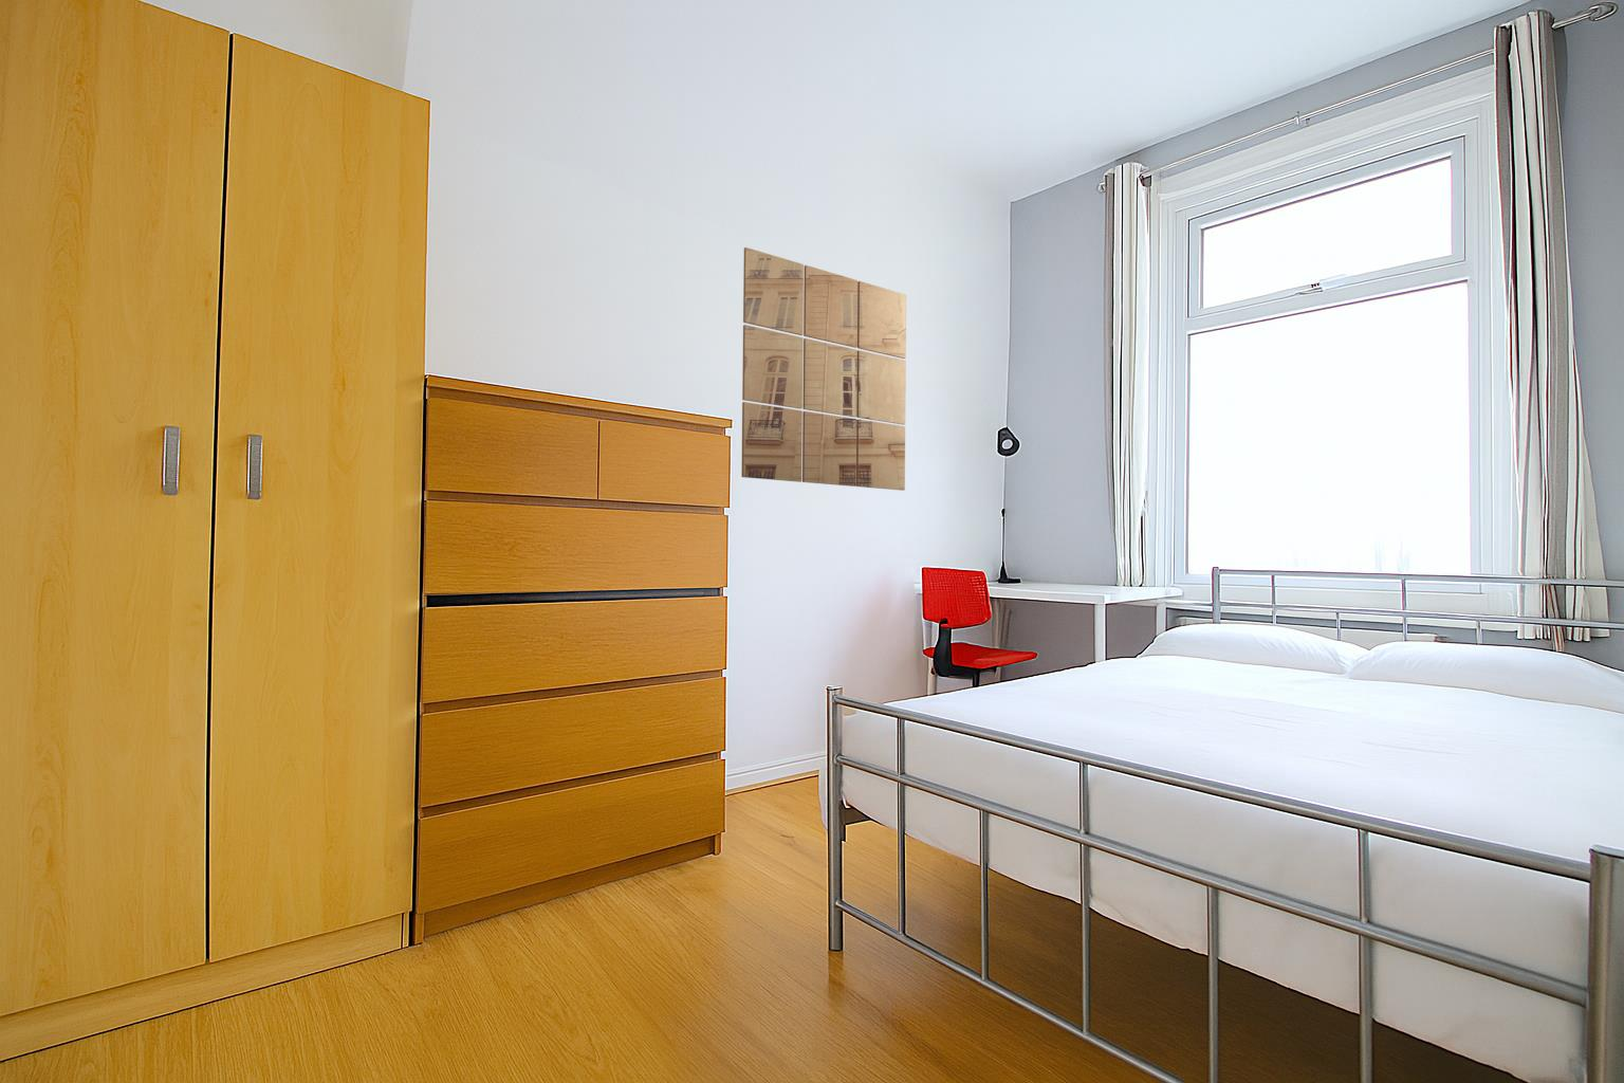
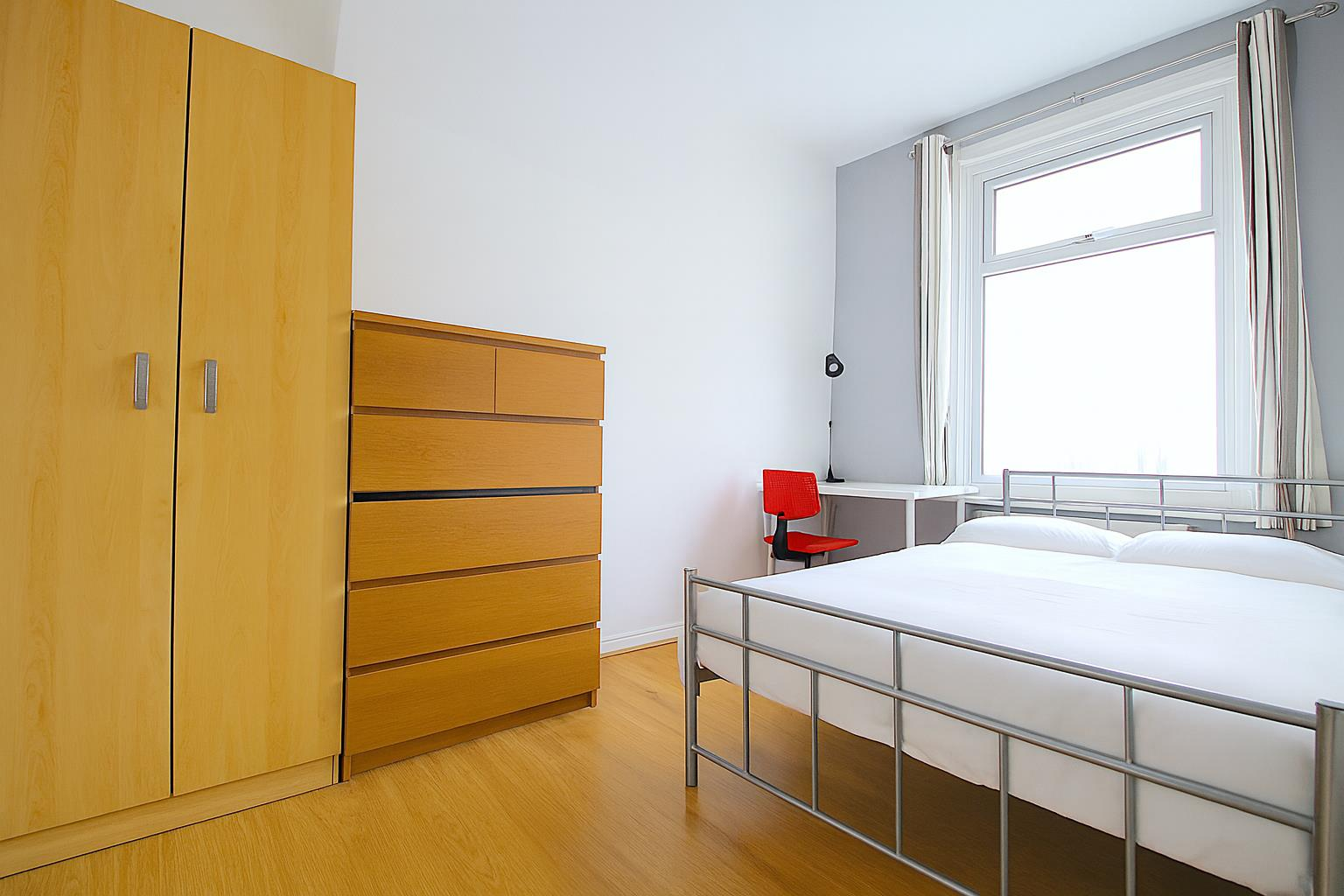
- wall art [741,247,907,492]
